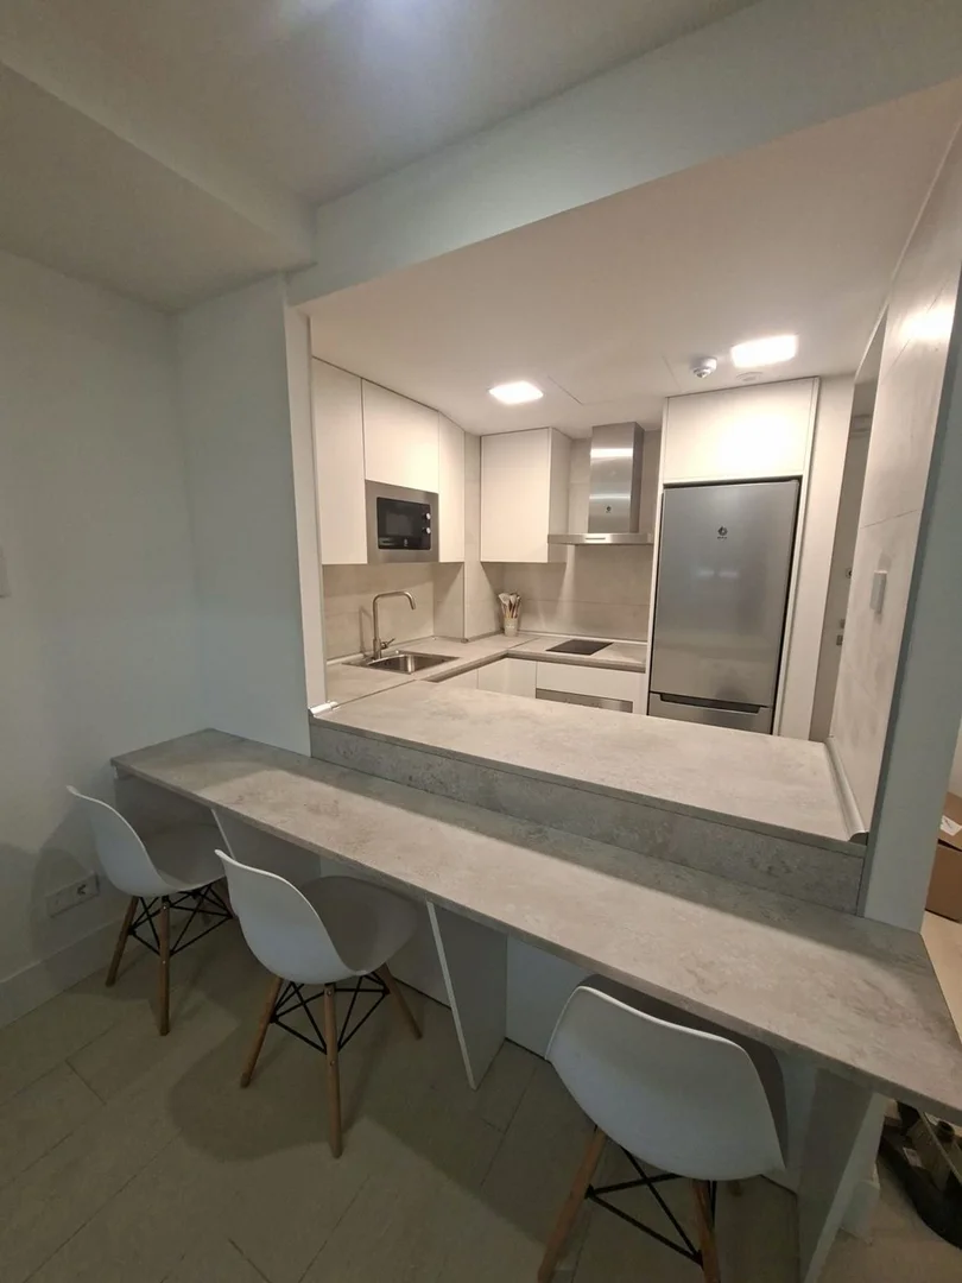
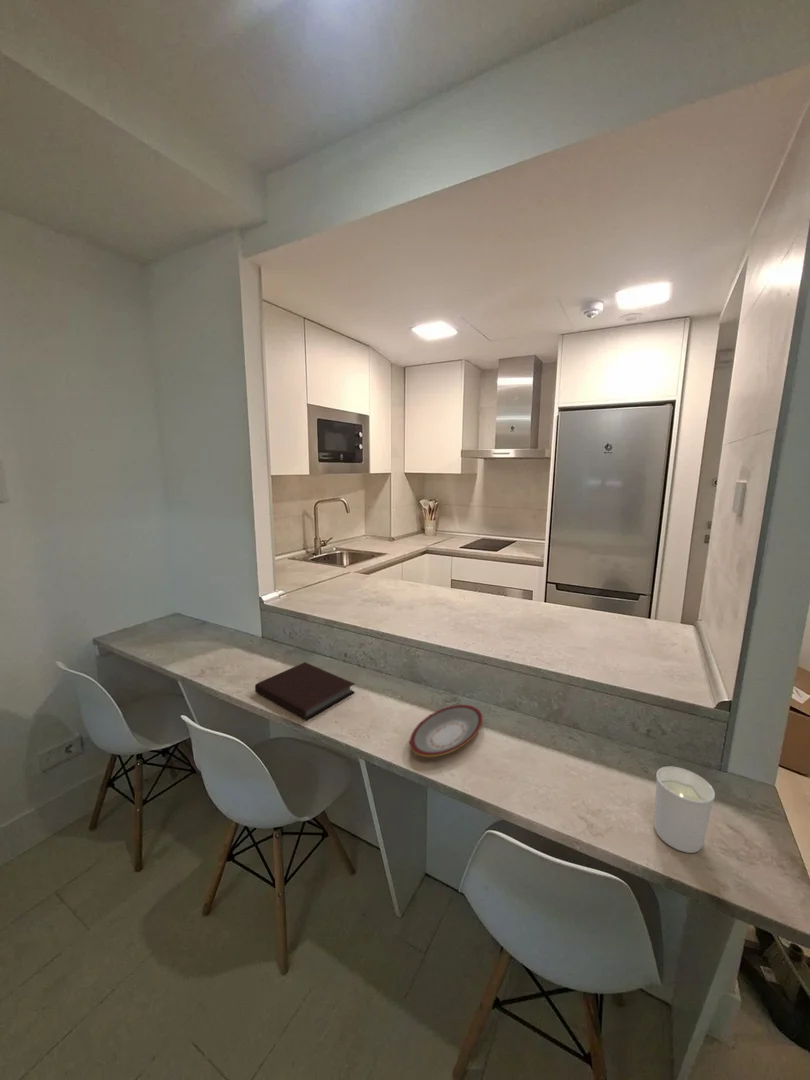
+ candle holder [653,766,716,854]
+ notebook [254,661,356,721]
+ plate [409,704,484,758]
